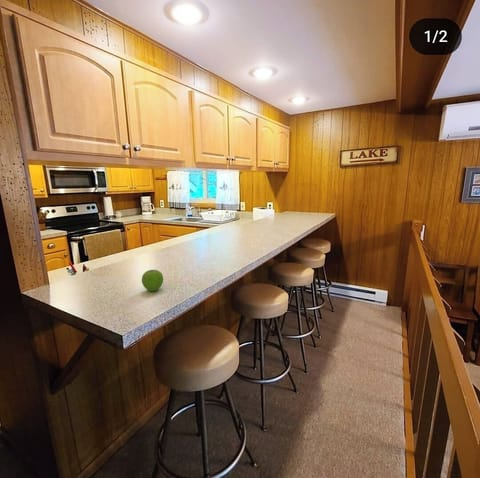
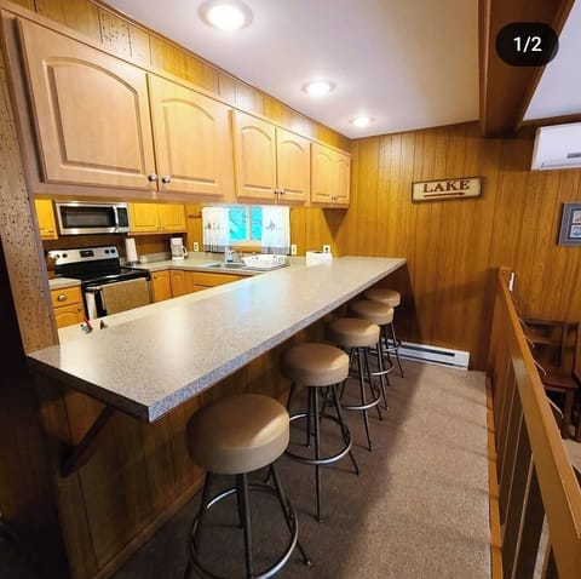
- fruit [141,269,164,292]
